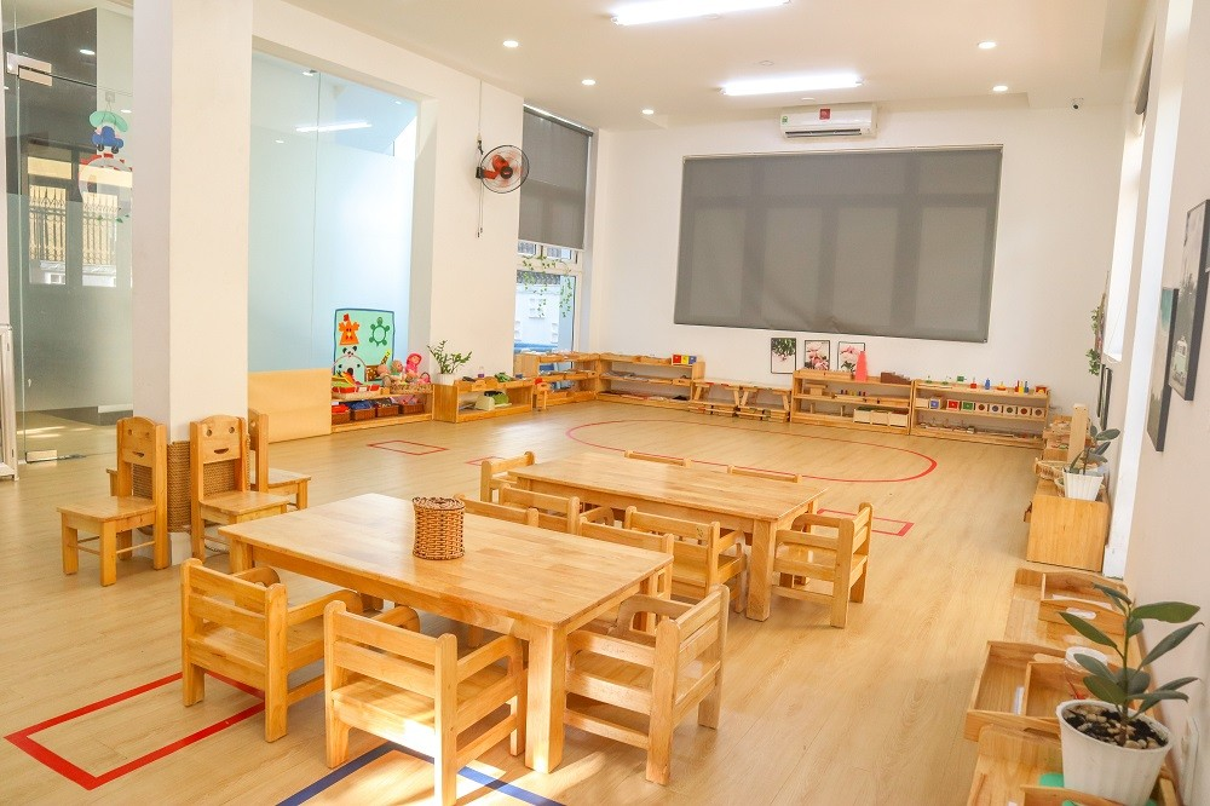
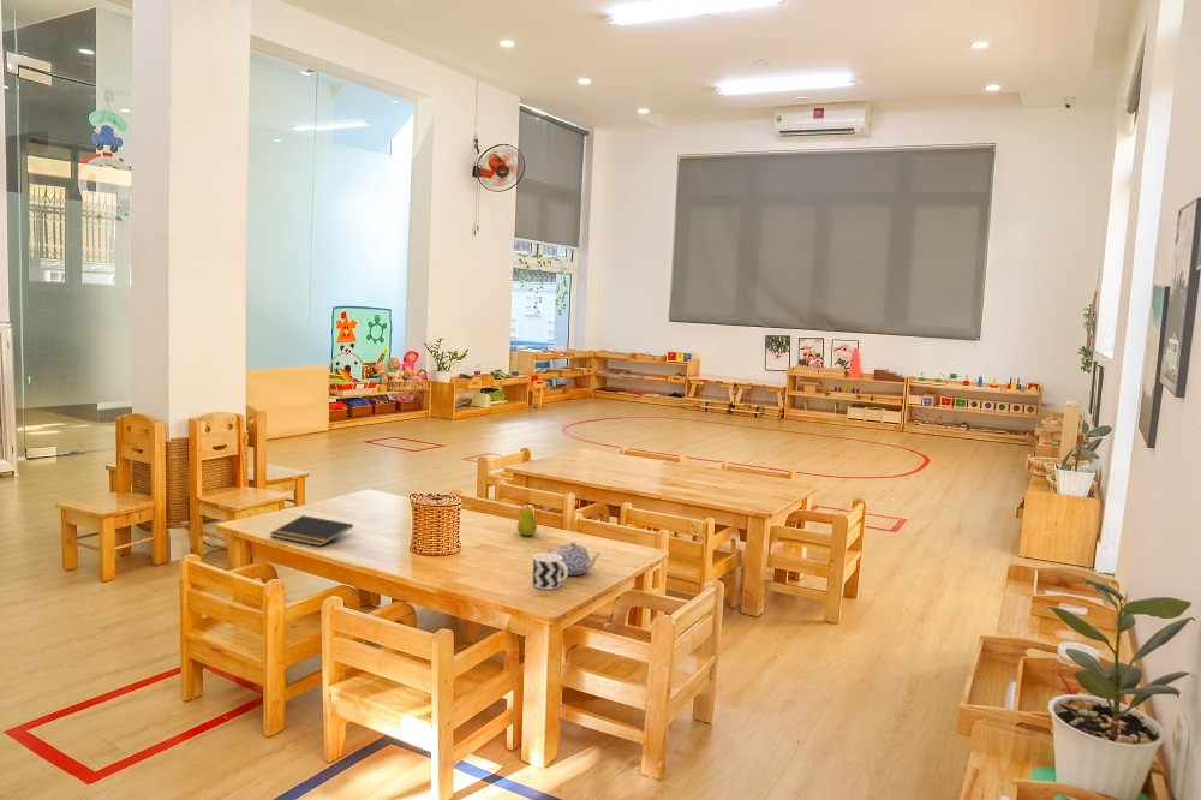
+ fruit [516,502,538,537]
+ teapot [546,541,603,577]
+ notepad [269,514,354,548]
+ cup [531,553,569,591]
